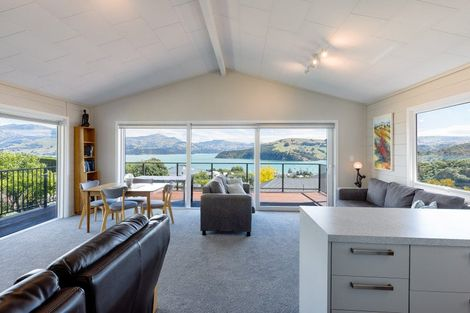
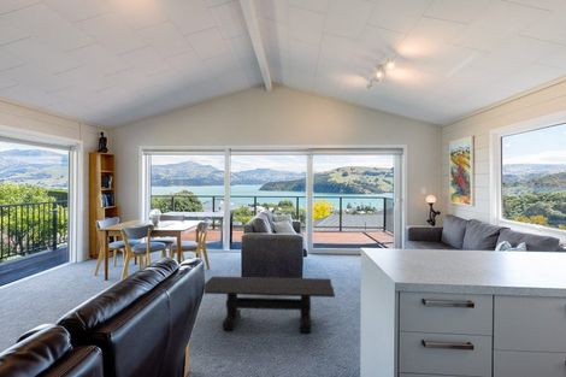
+ coffee table [202,276,336,334]
